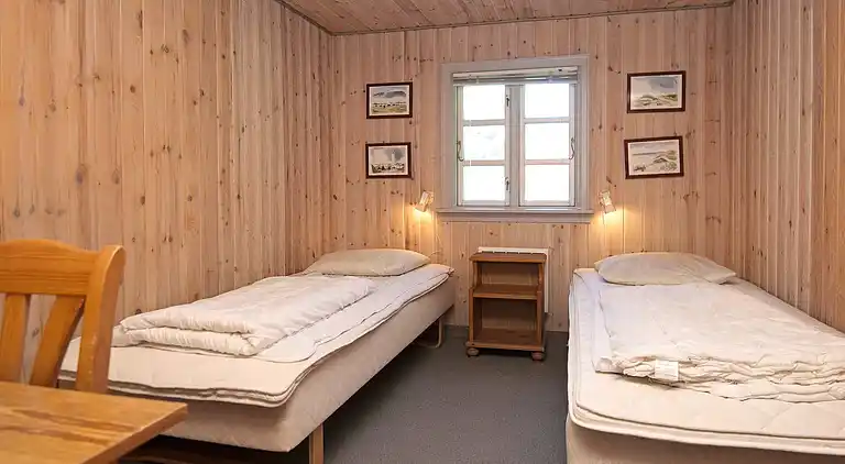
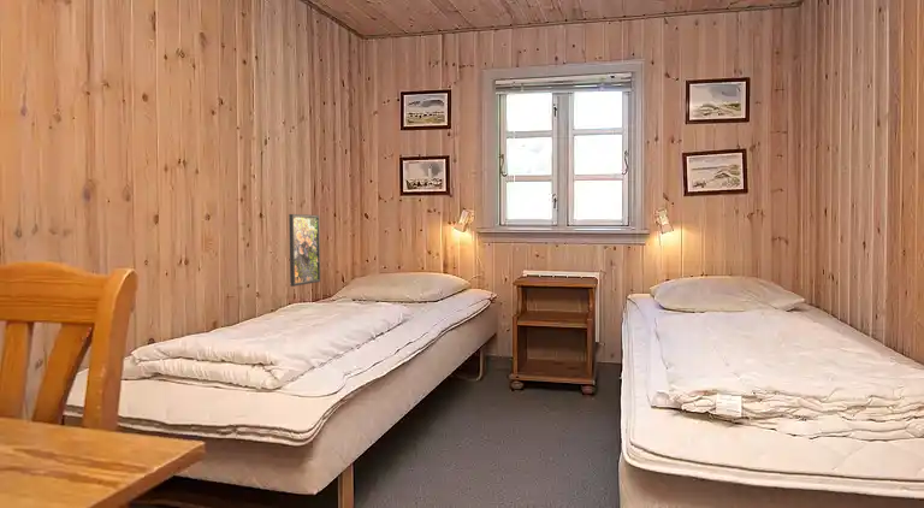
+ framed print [288,213,321,288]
